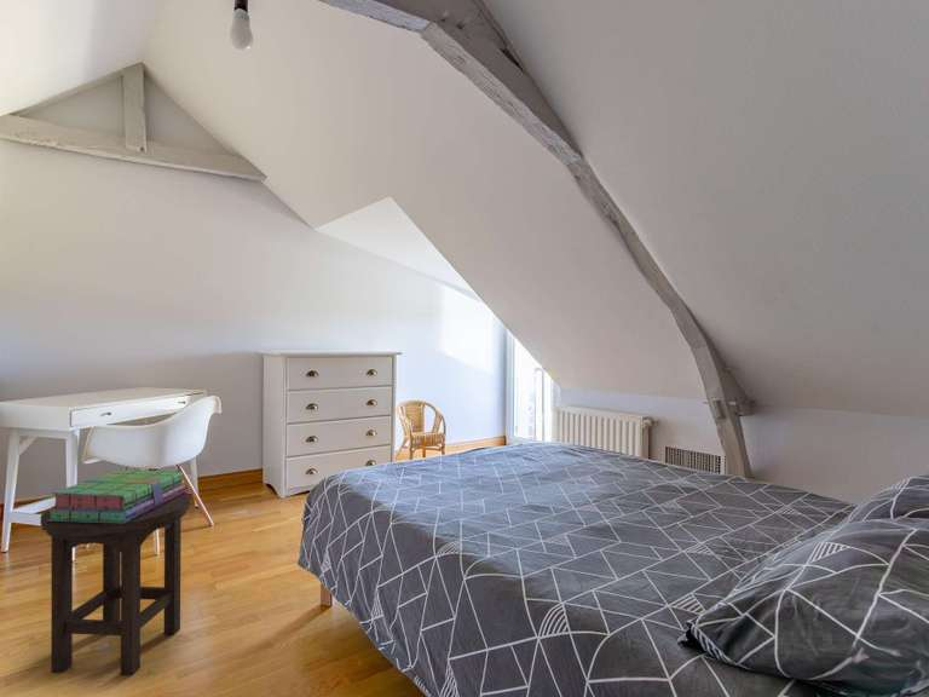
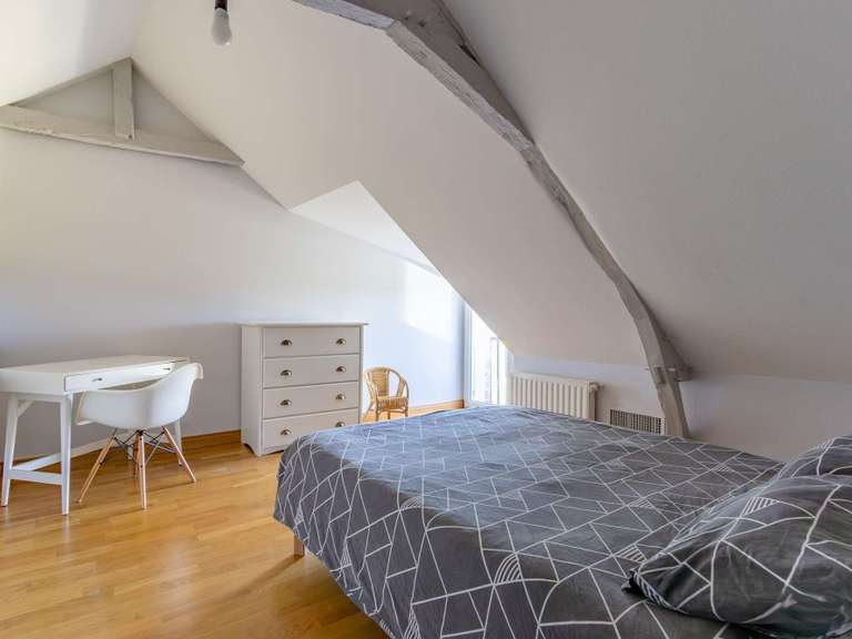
- stool [40,490,192,676]
- stack of books [46,468,186,524]
